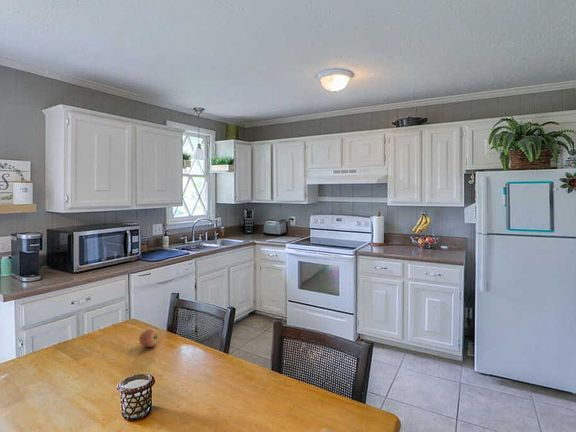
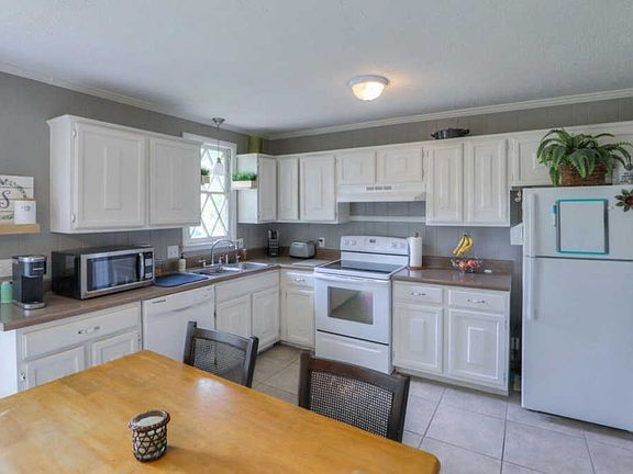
- apple [138,328,161,348]
